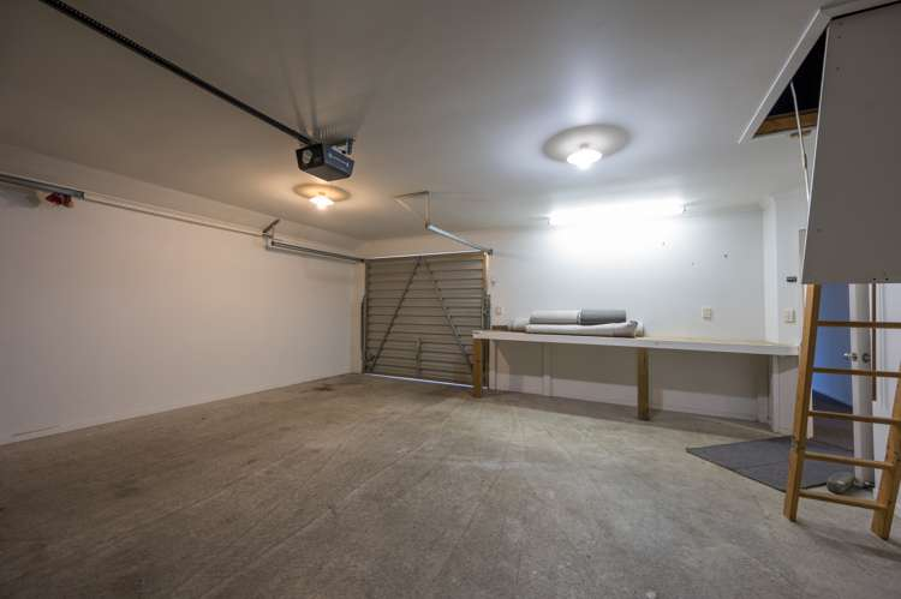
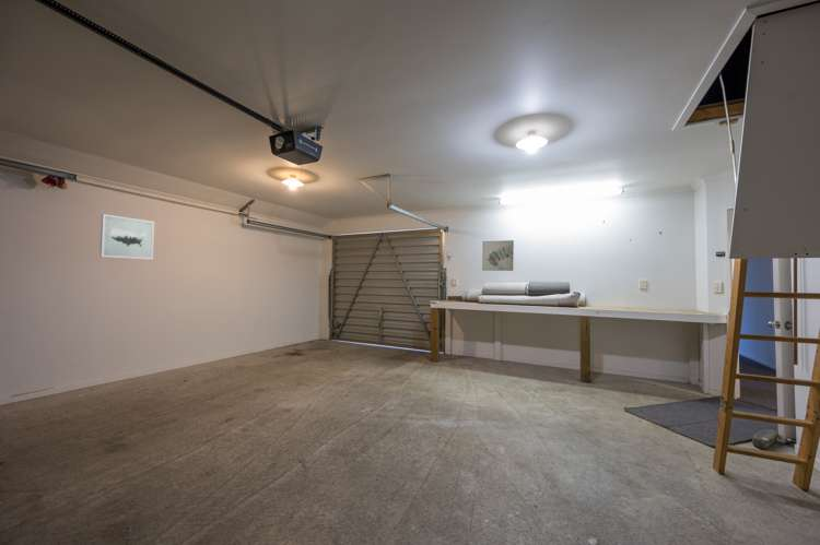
+ wall art [481,239,515,272]
+ wall art [98,213,155,261]
